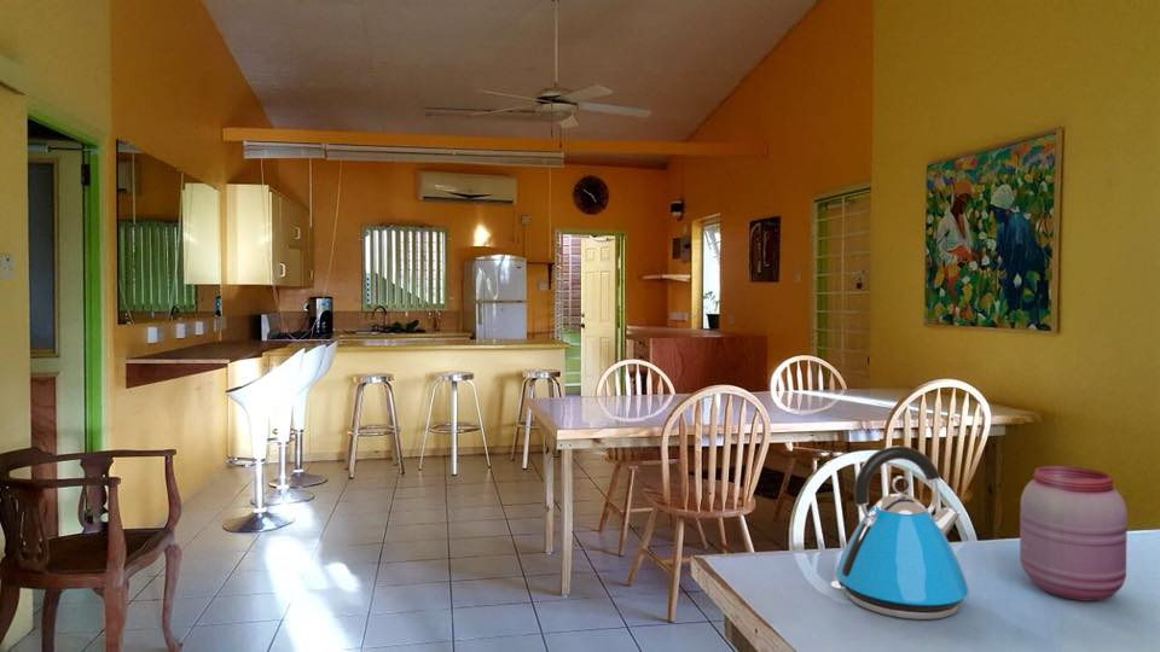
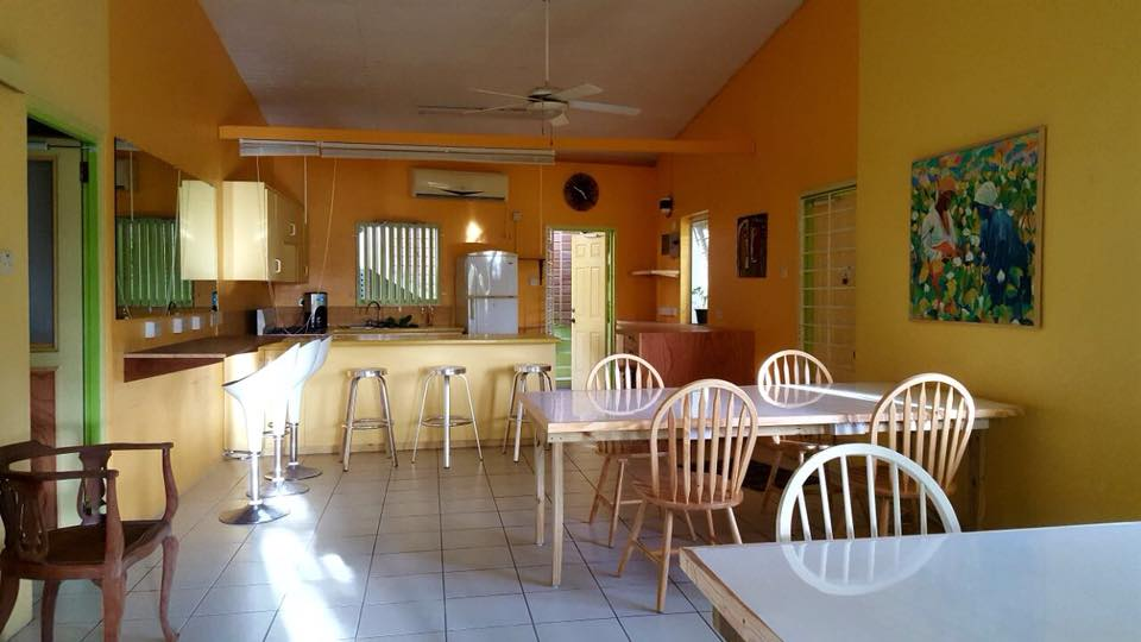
- jar [1019,465,1129,602]
- kettle [830,444,970,621]
